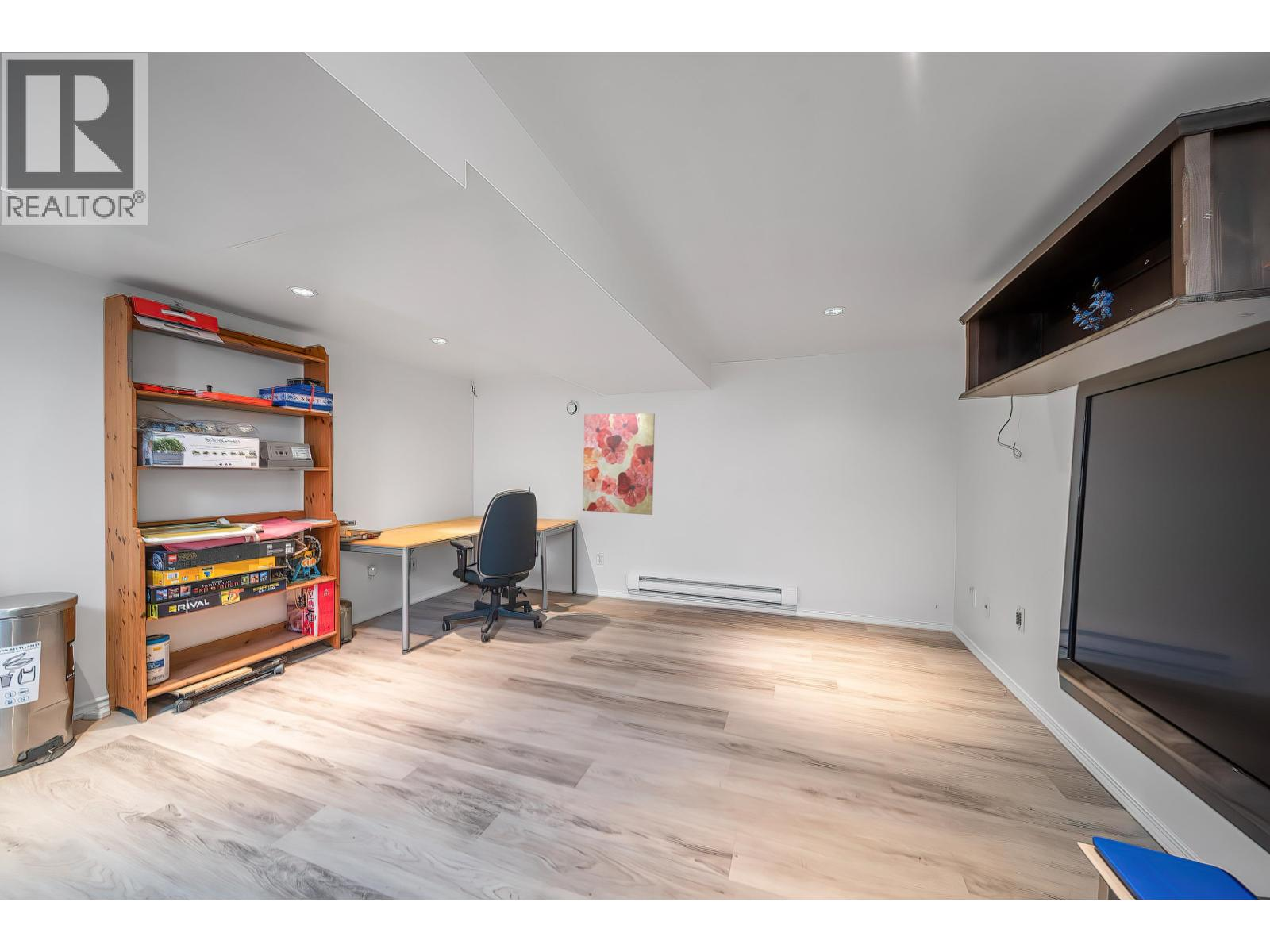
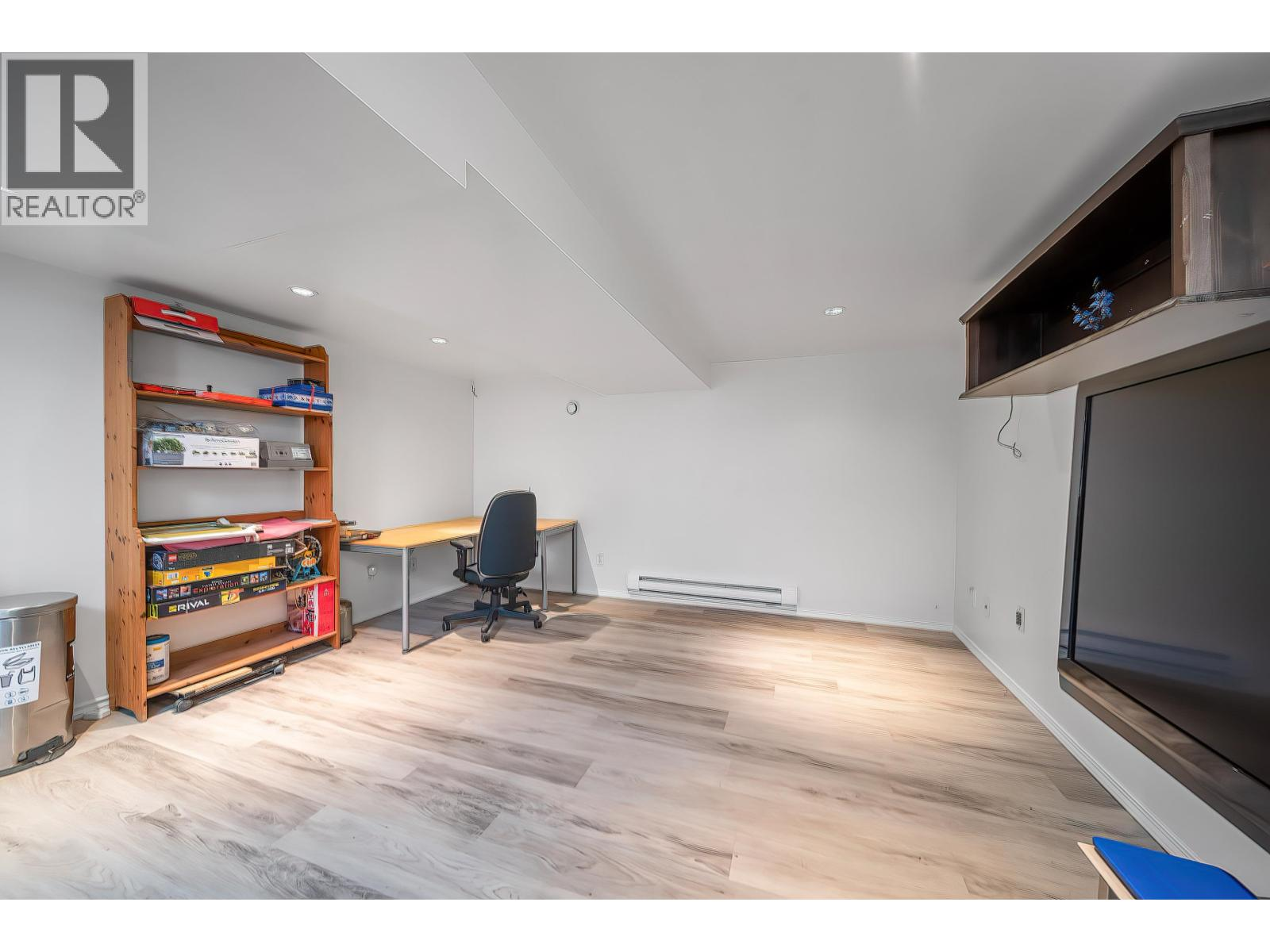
- wall art [582,413,656,516]
